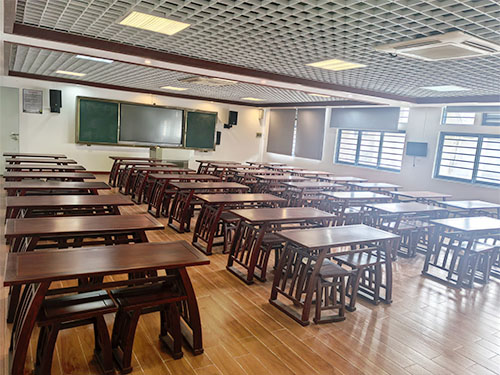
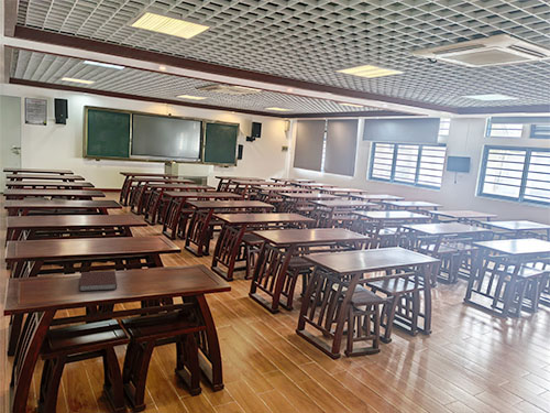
+ notebook [78,270,118,292]
